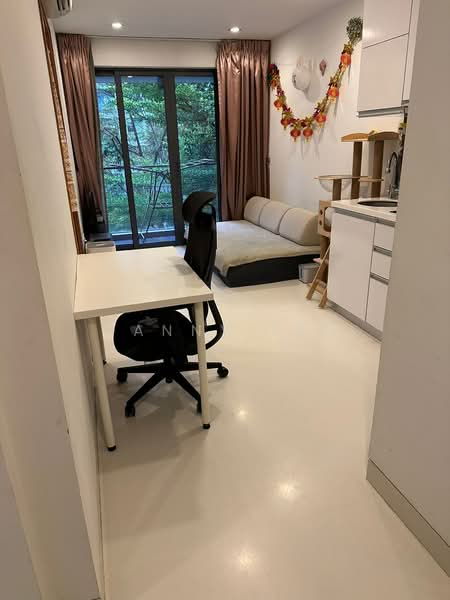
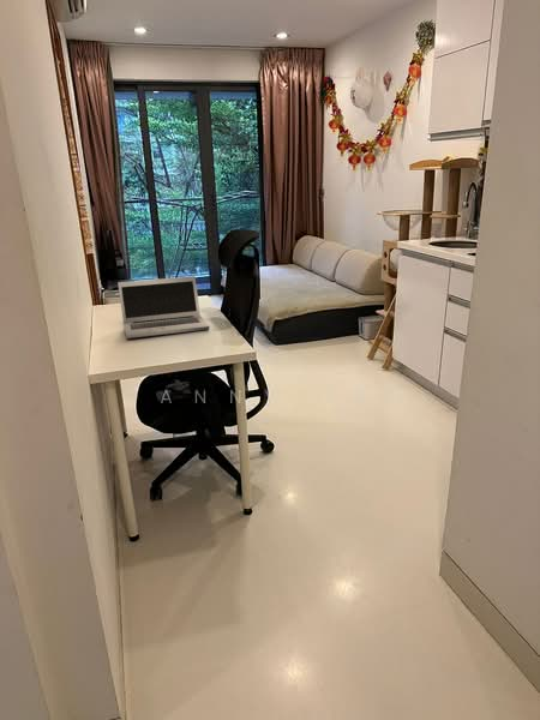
+ laptop [116,275,210,340]
